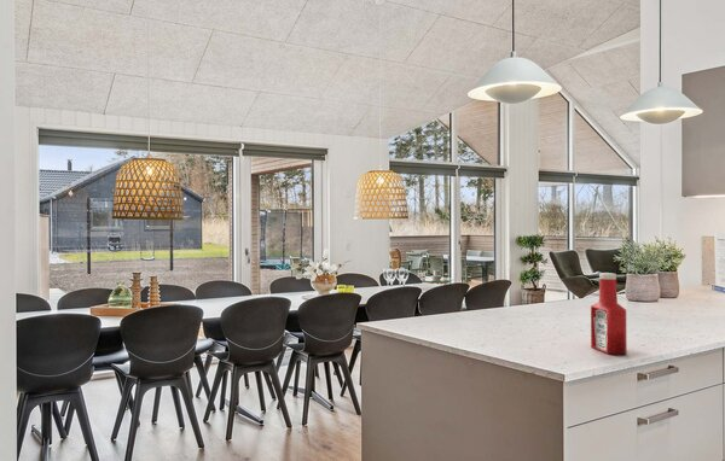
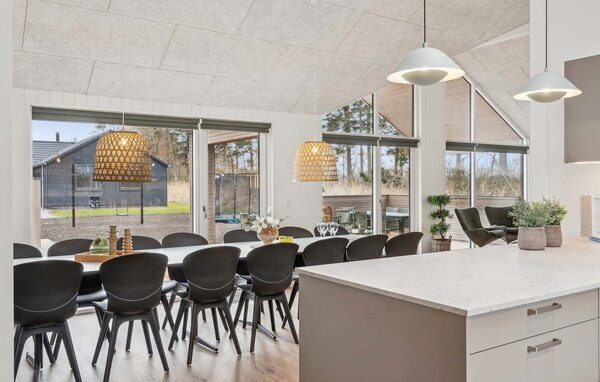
- soap bottle [590,272,628,356]
